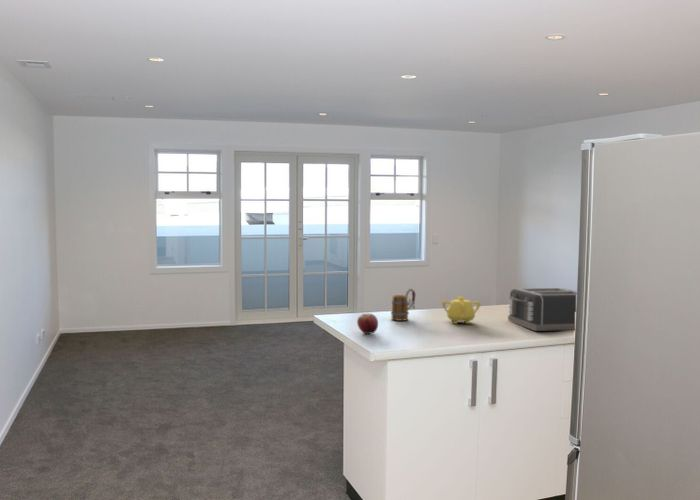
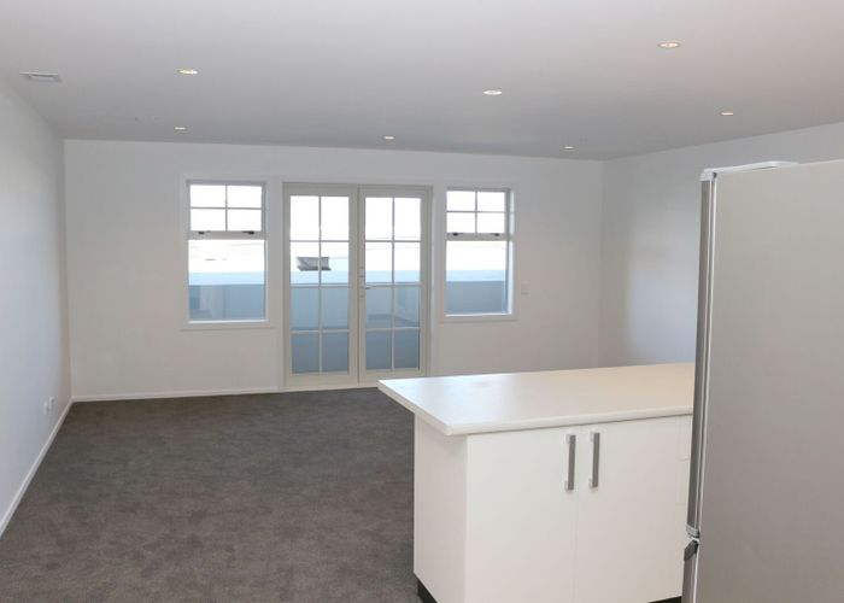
- mug [390,288,416,322]
- toaster [507,287,578,332]
- apple [356,312,379,335]
- teapot [441,294,481,325]
